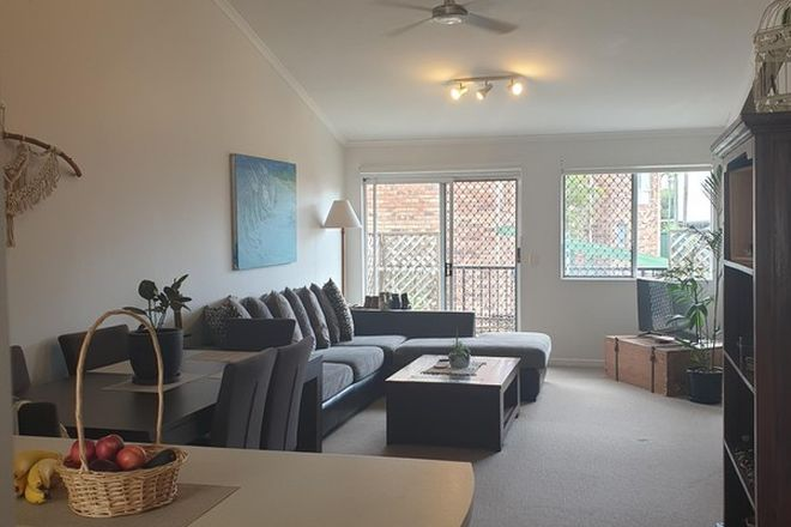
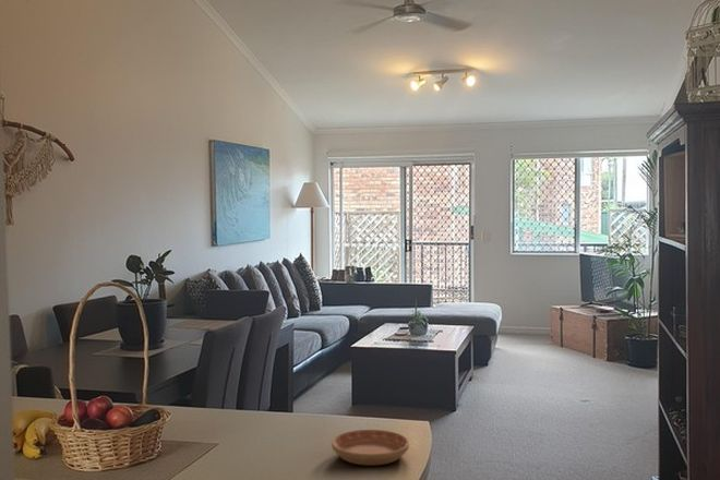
+ saucer [331,429,410,467]
